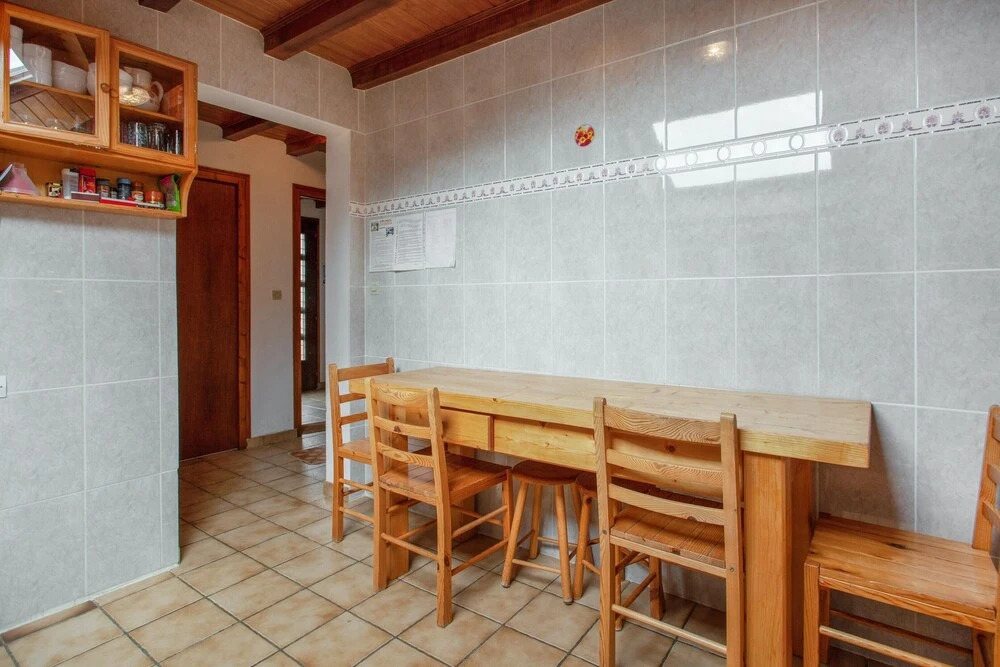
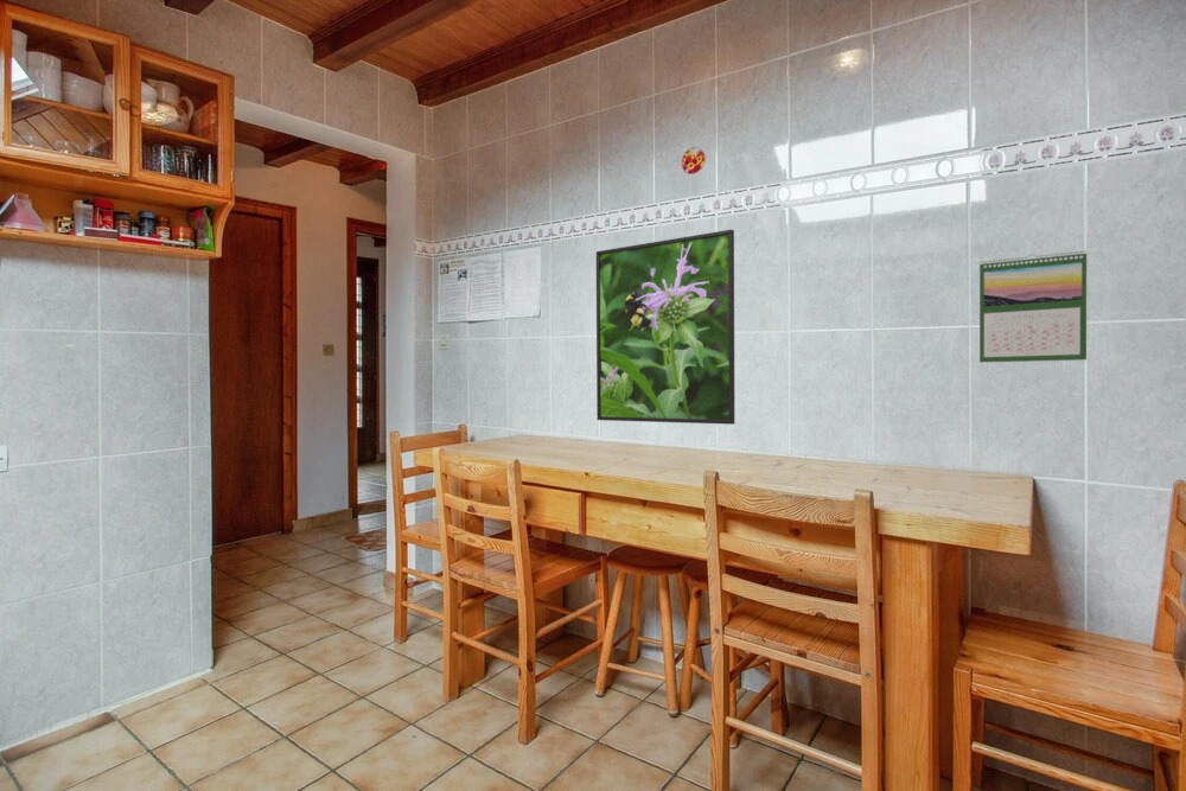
+ calendar [978,249,1088,364]
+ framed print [595,229,735,426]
